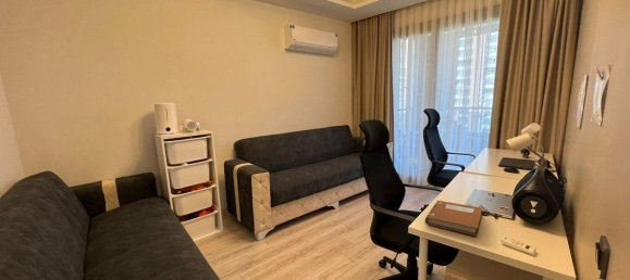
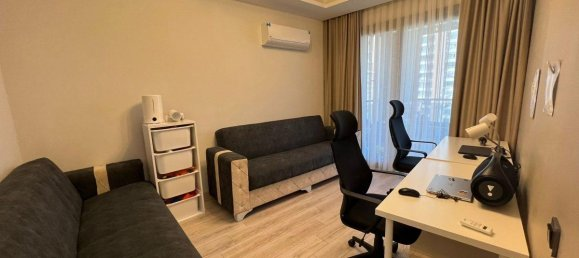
- notebook [424,200,483,237]
